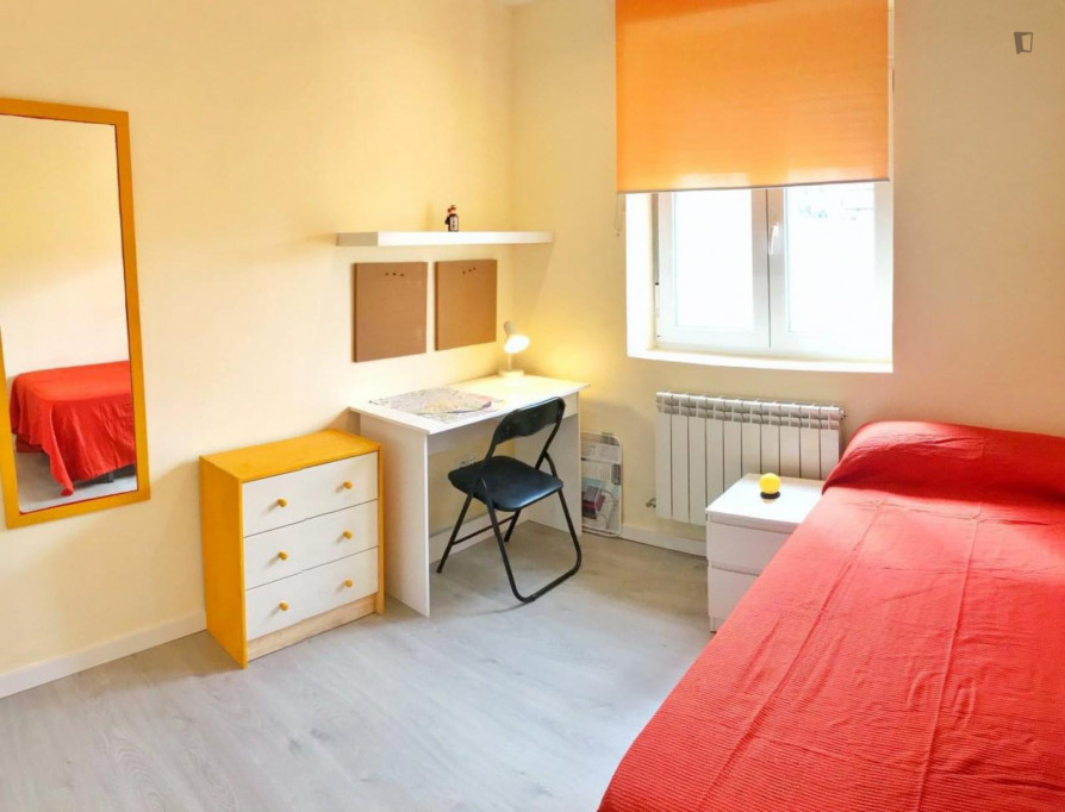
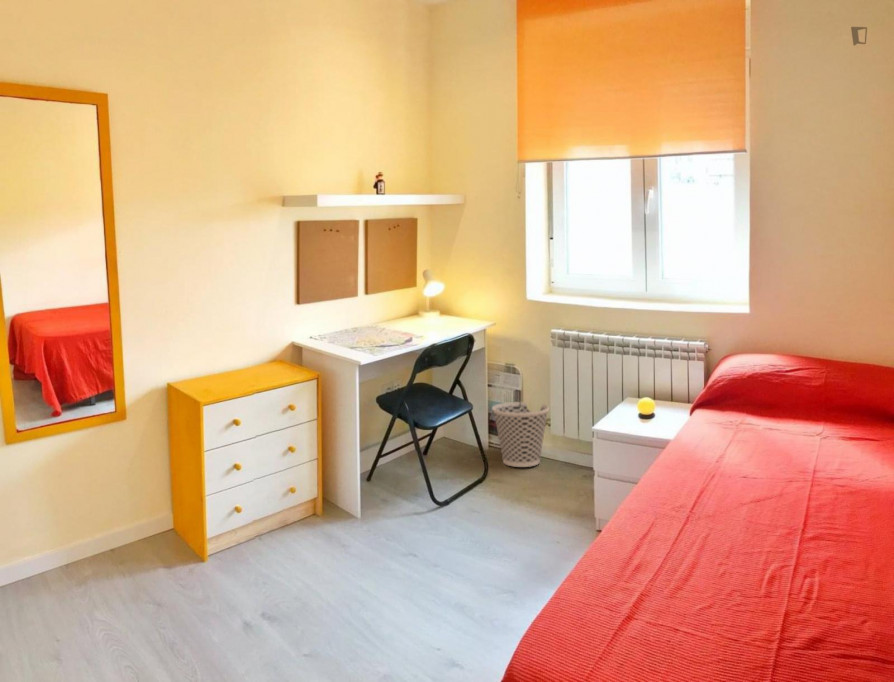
+ wastebasket [491,401,550,468]
